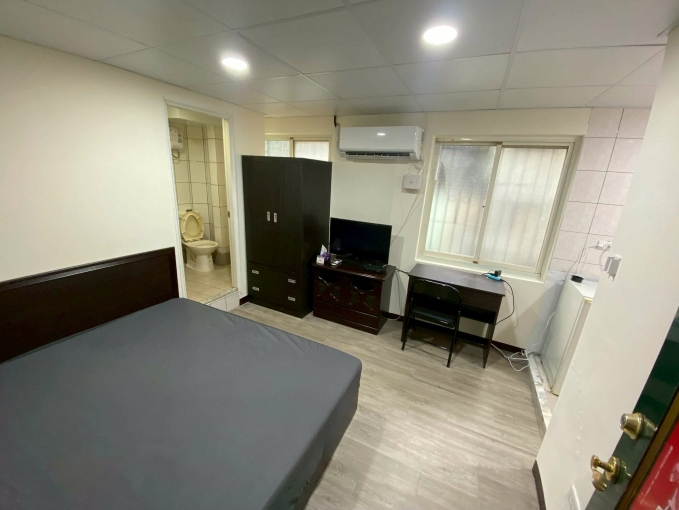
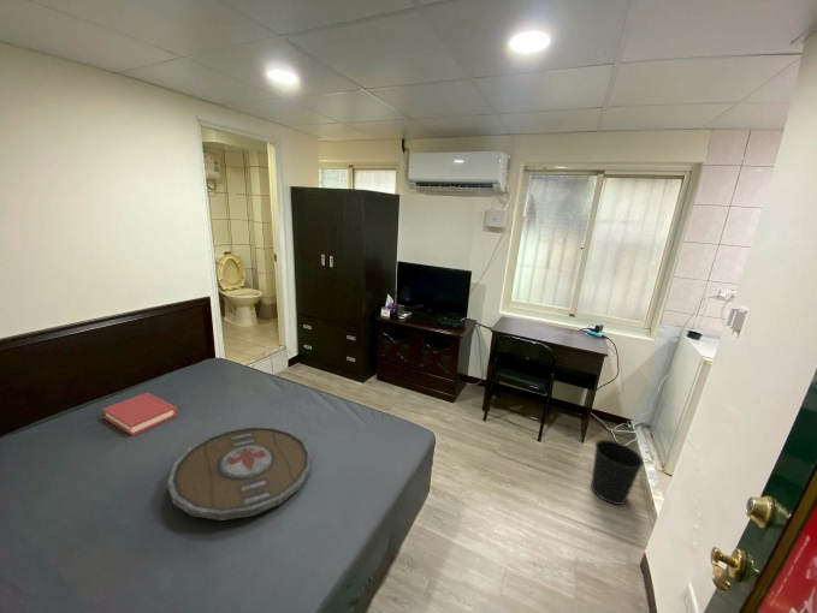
+ hardback book [101,392,178,436]
+ wastebasket [590,439,645,506]
+ serving tray [166,425,312,522]
